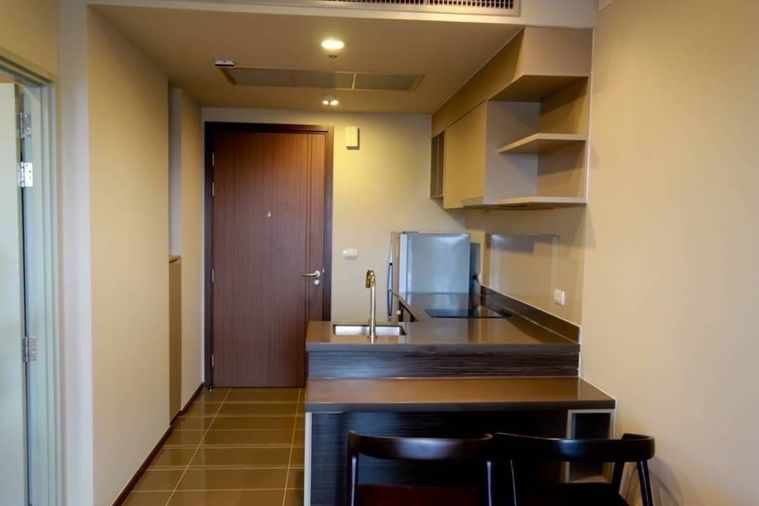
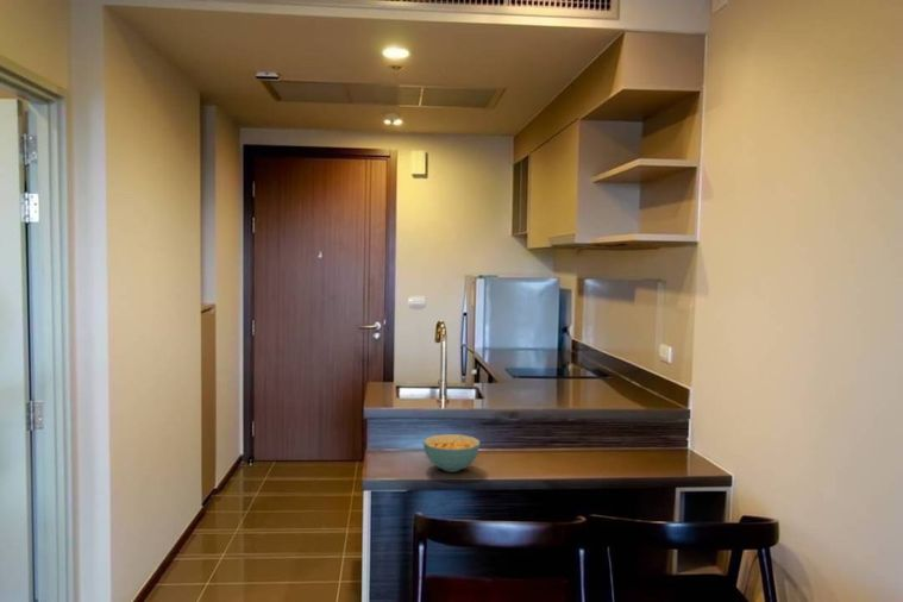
+ cereal bowl [422,433,481,474]
